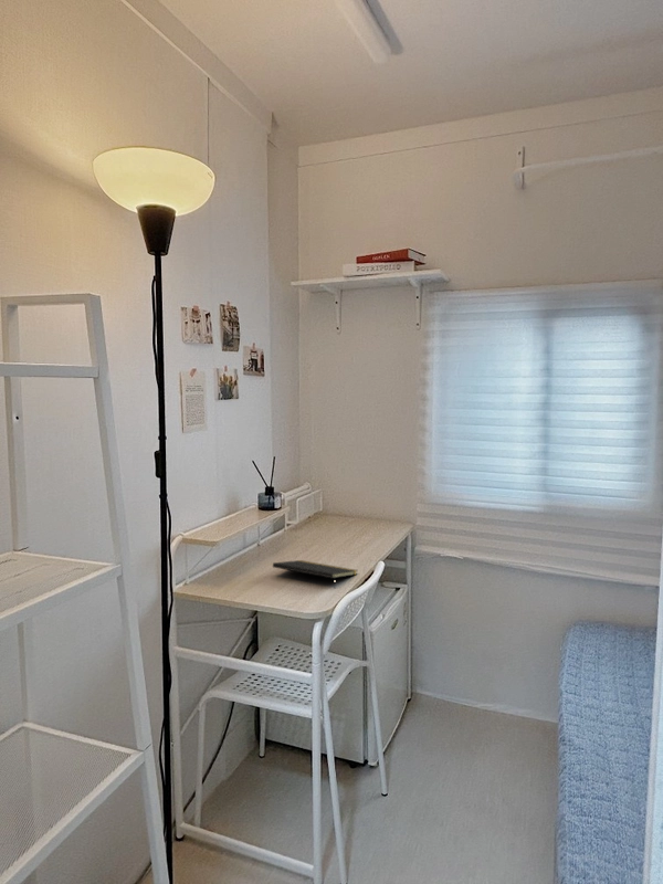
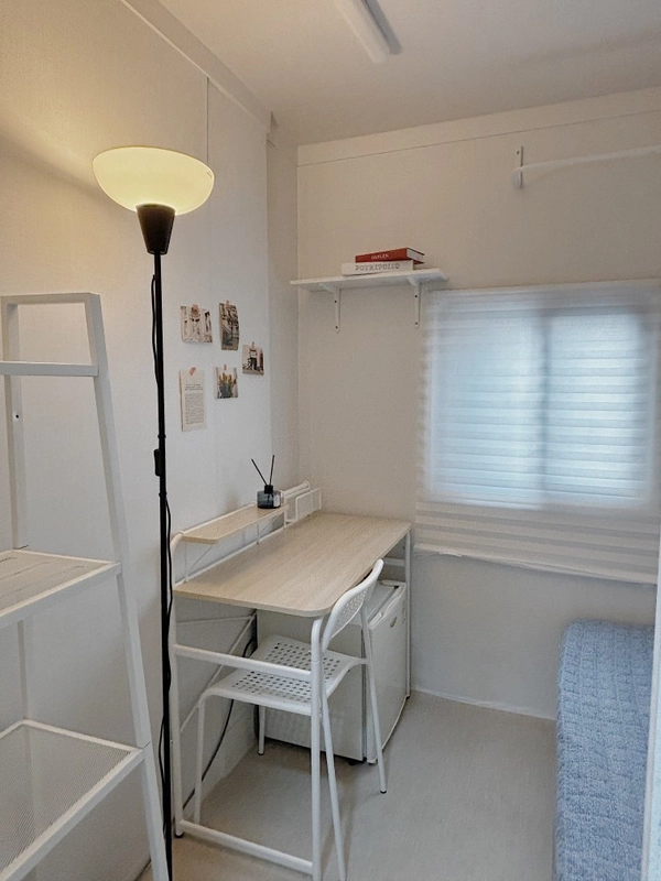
- notepad [272,559,359,588]
